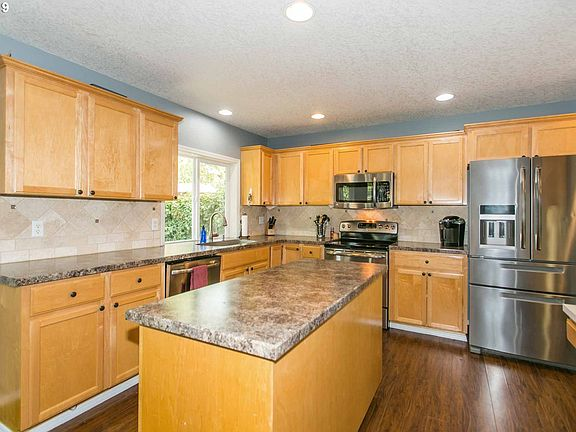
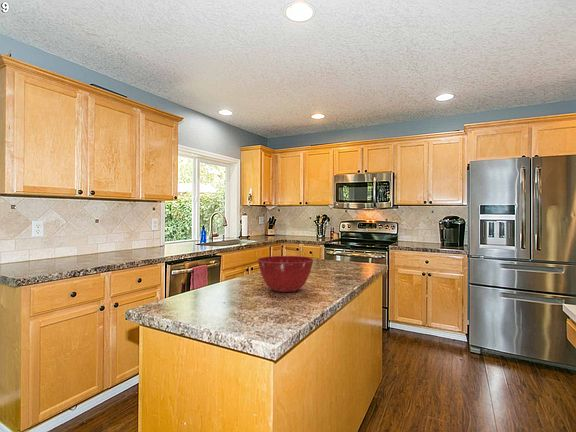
+ mixing bowl [256,255,315,293]
